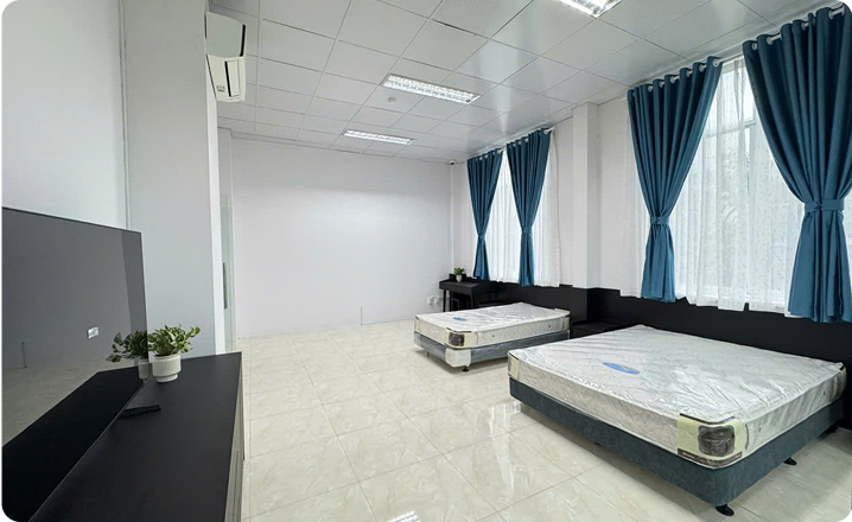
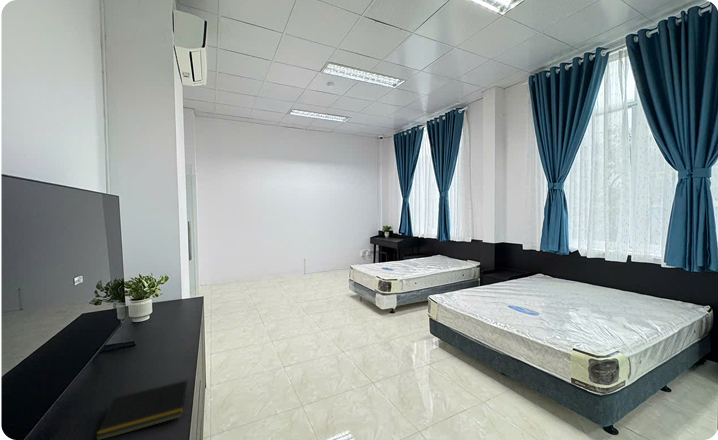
+ notepad [95,379,188,440]
